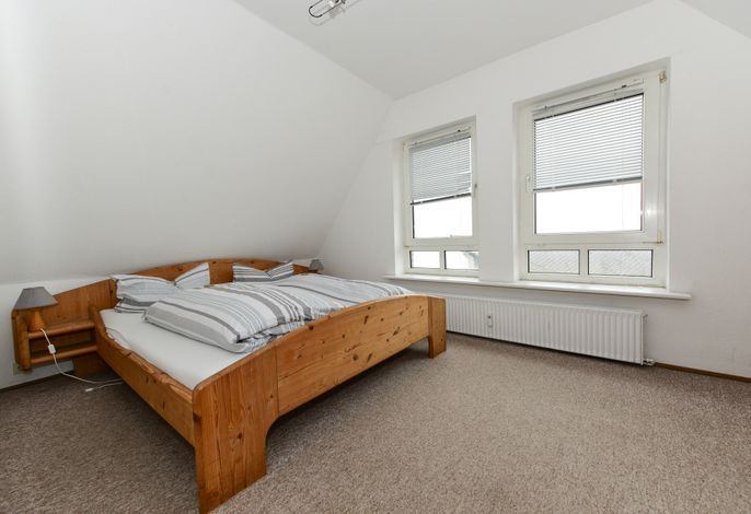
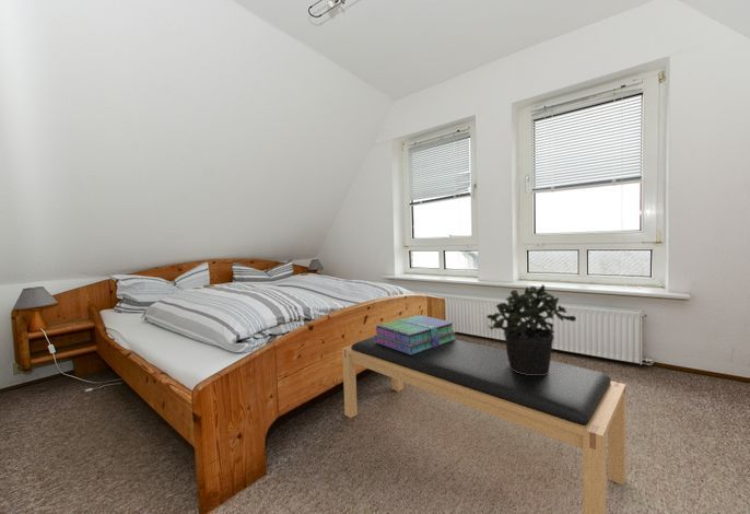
+ bench [341,336,628,514]
+ stack of books [373,314,457,354]
+ potted plant [485,283,577,375]
